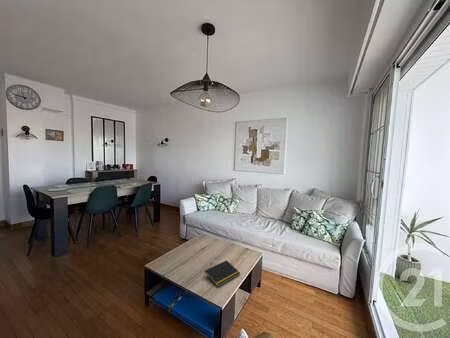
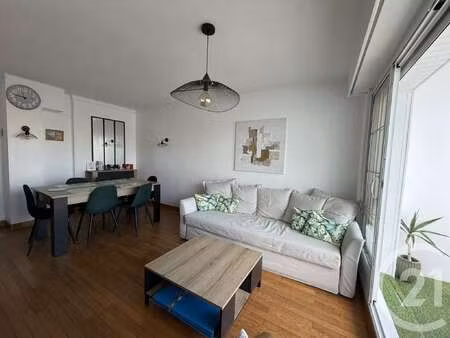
- notepad [203,260,241,288]
